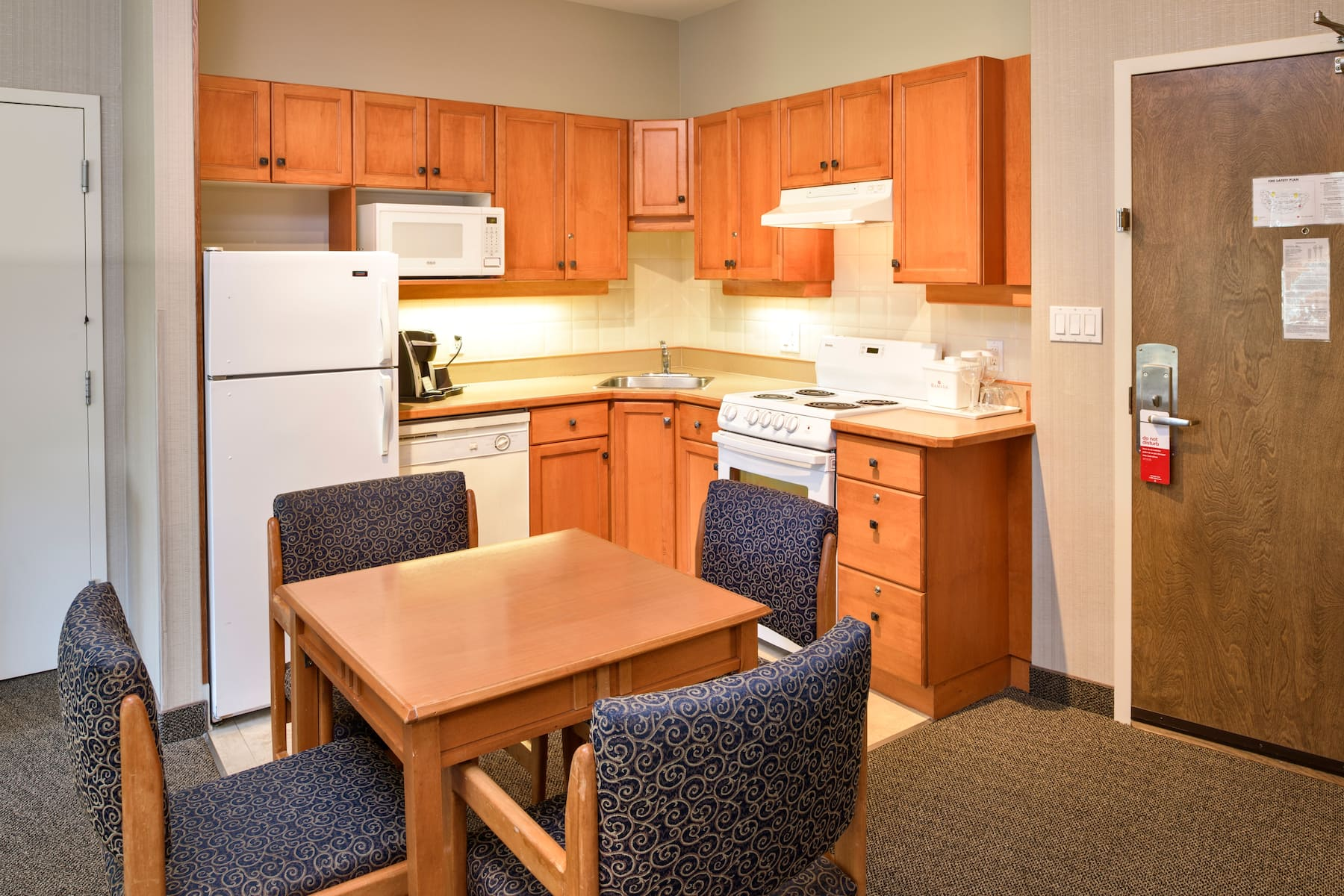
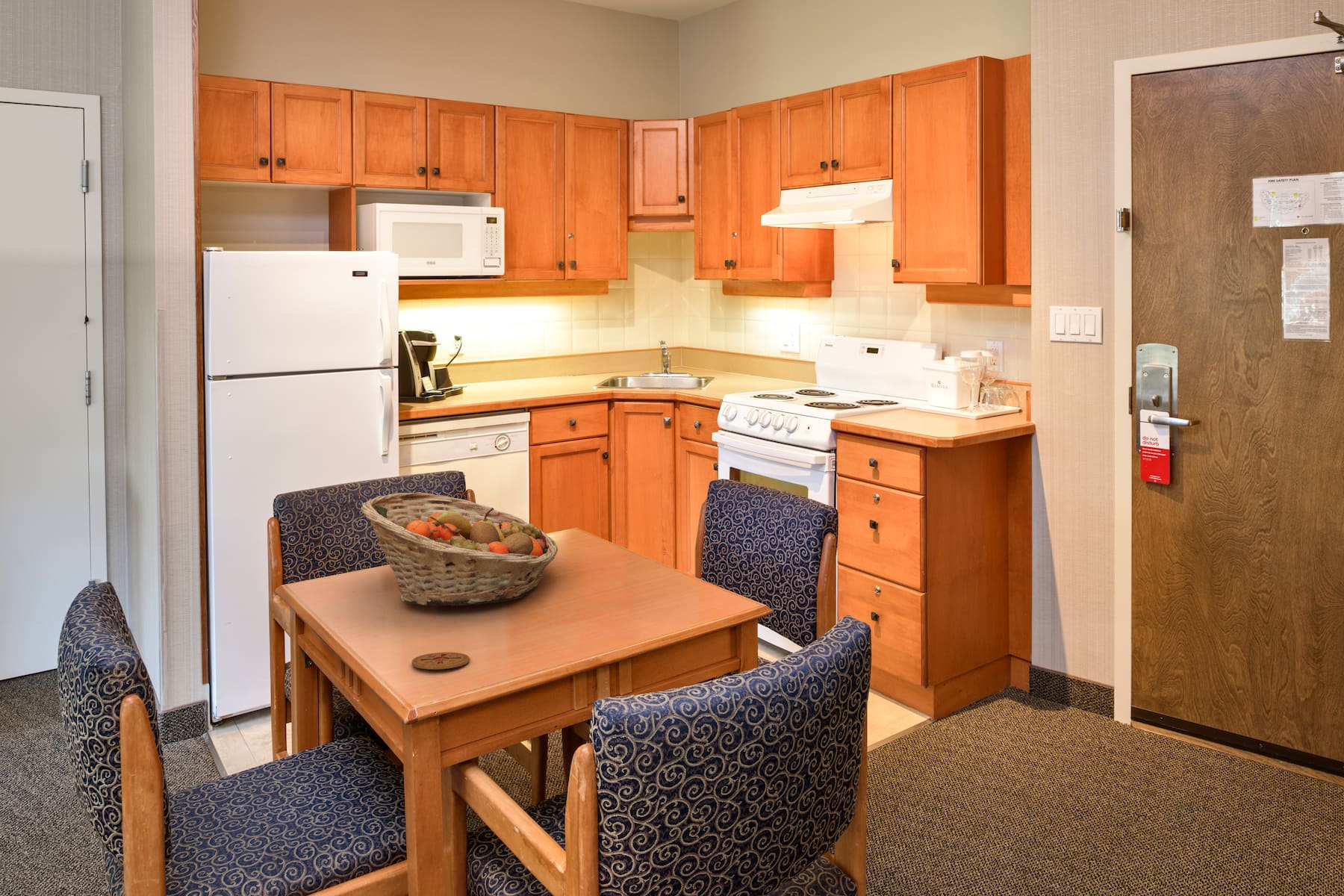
+ coaster [411,652,470,671]
+ fruit basket [361,491,559,607]
